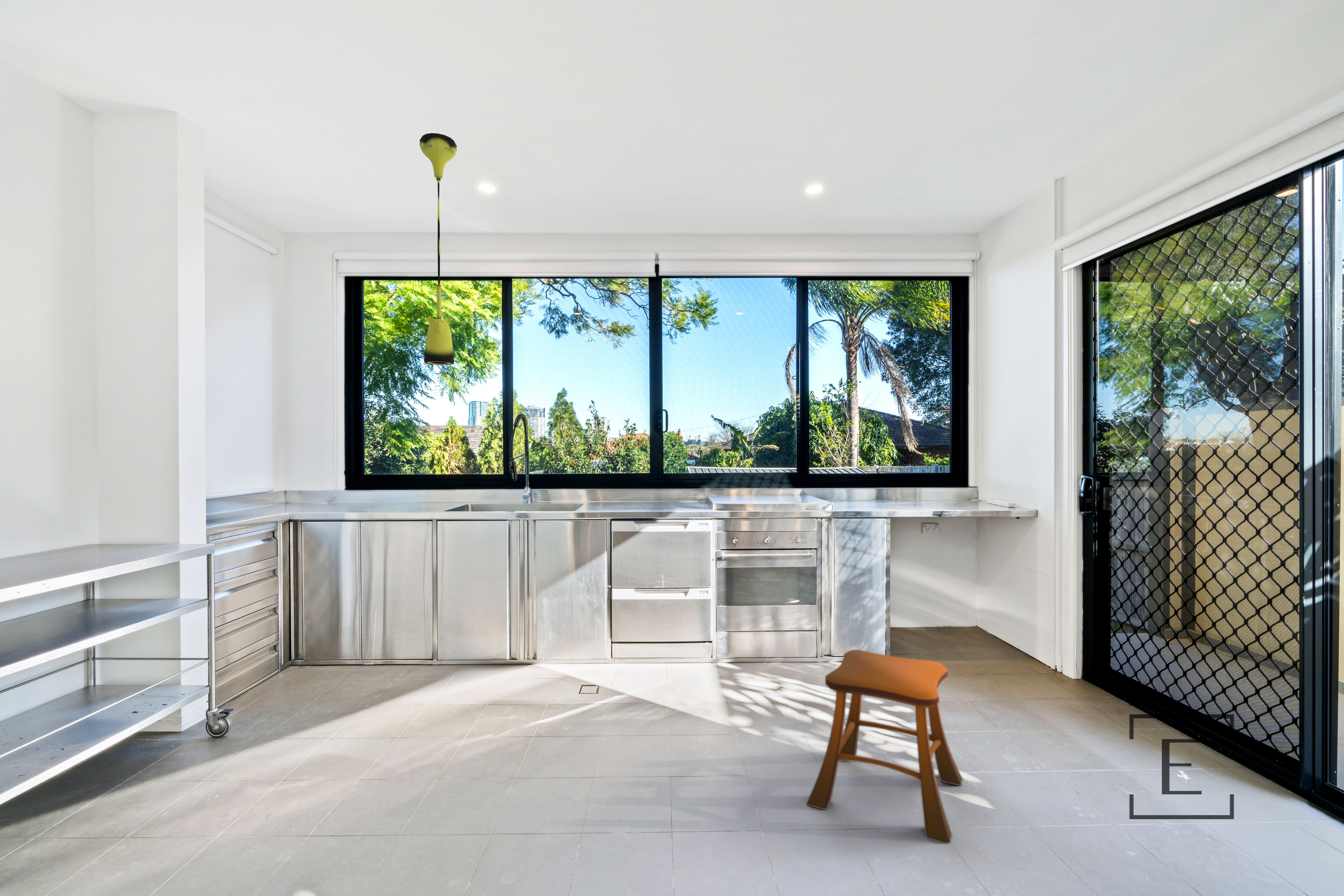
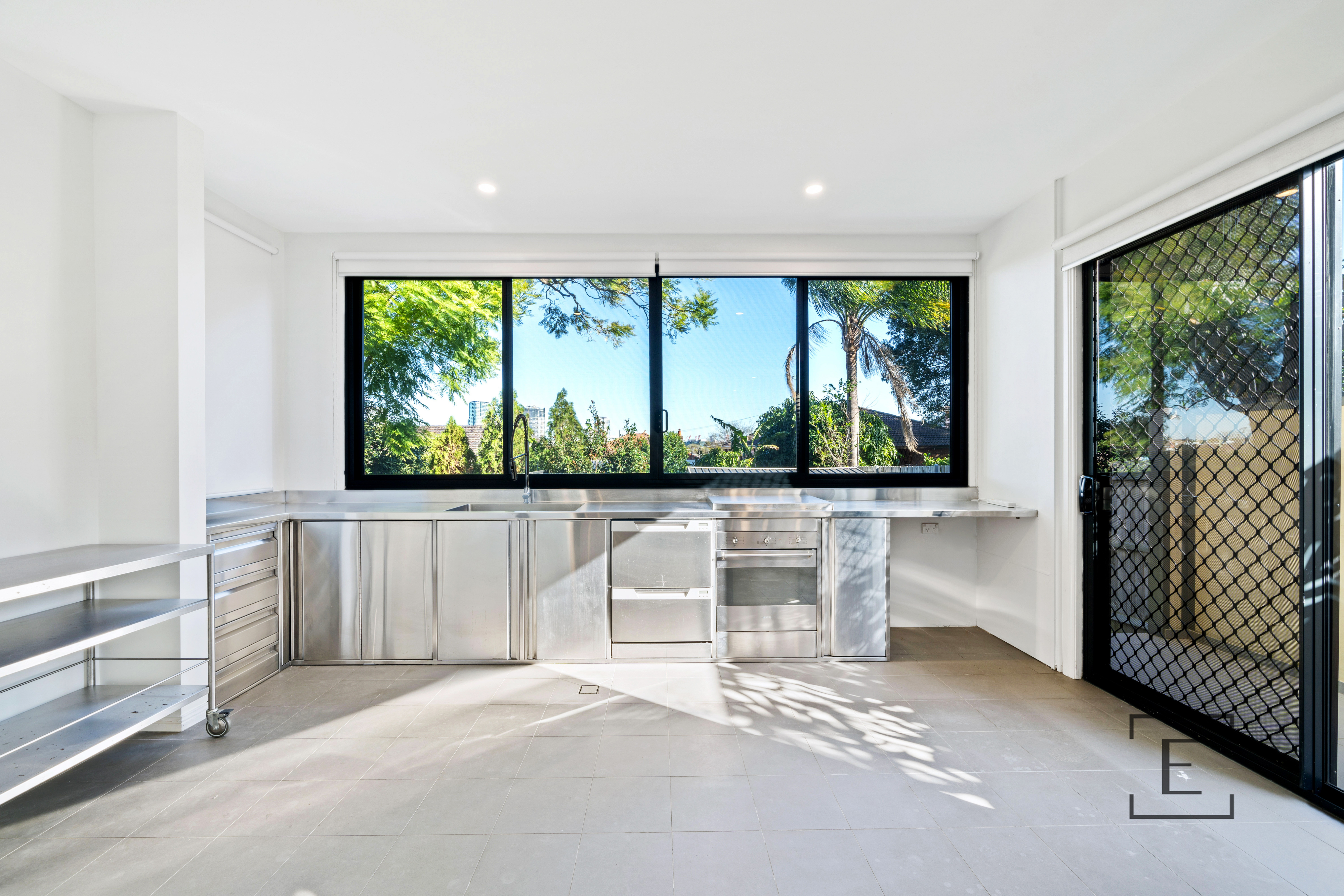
- stool [806,649,963,844]
- pendant light [419,133,457,365]
